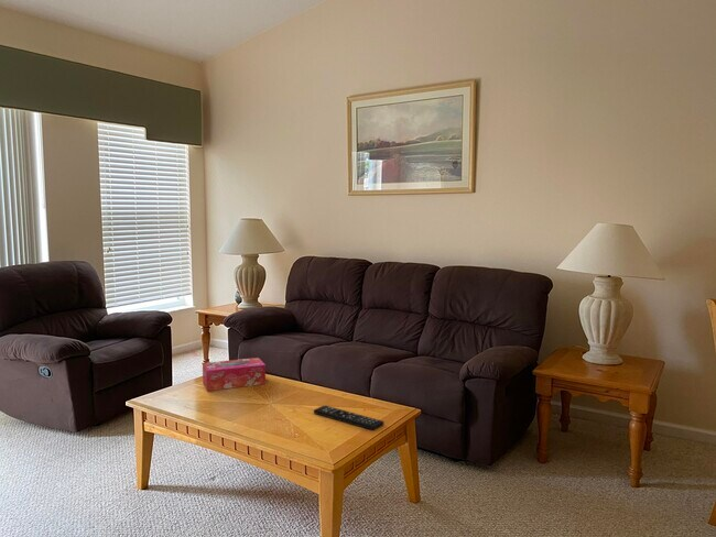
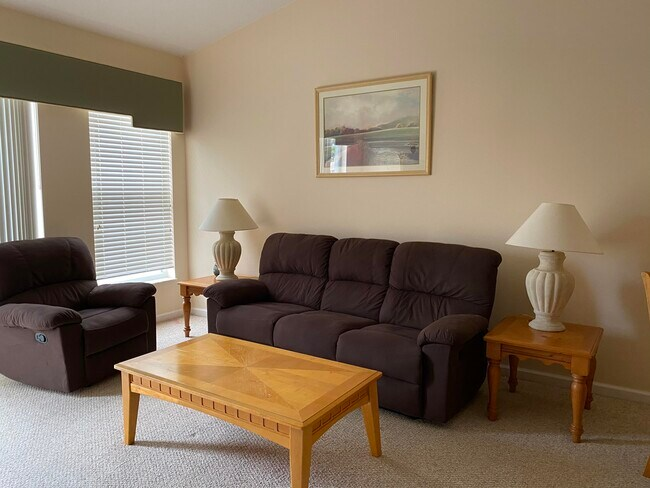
- remote control [313,404,384,431]
- tissue box [202,357,267,392]
